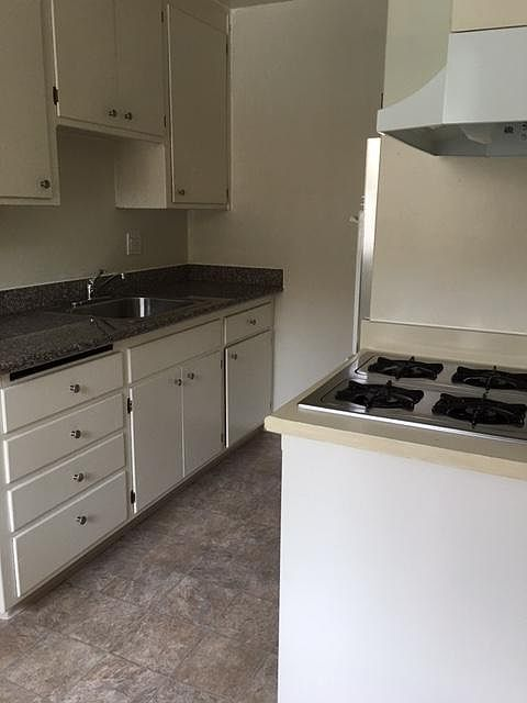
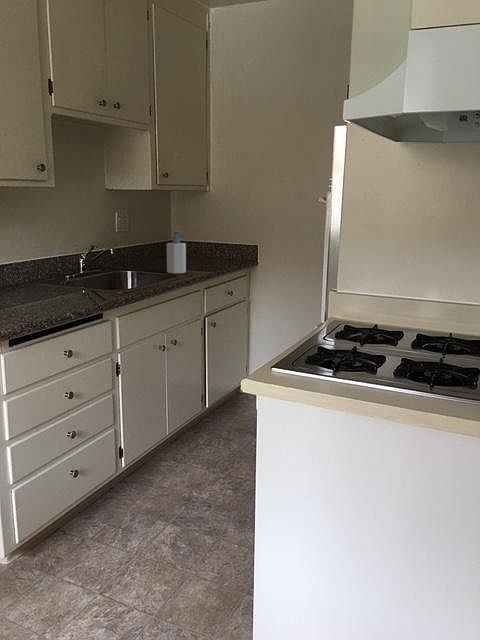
+ soap bottle [166,230,187,275]
